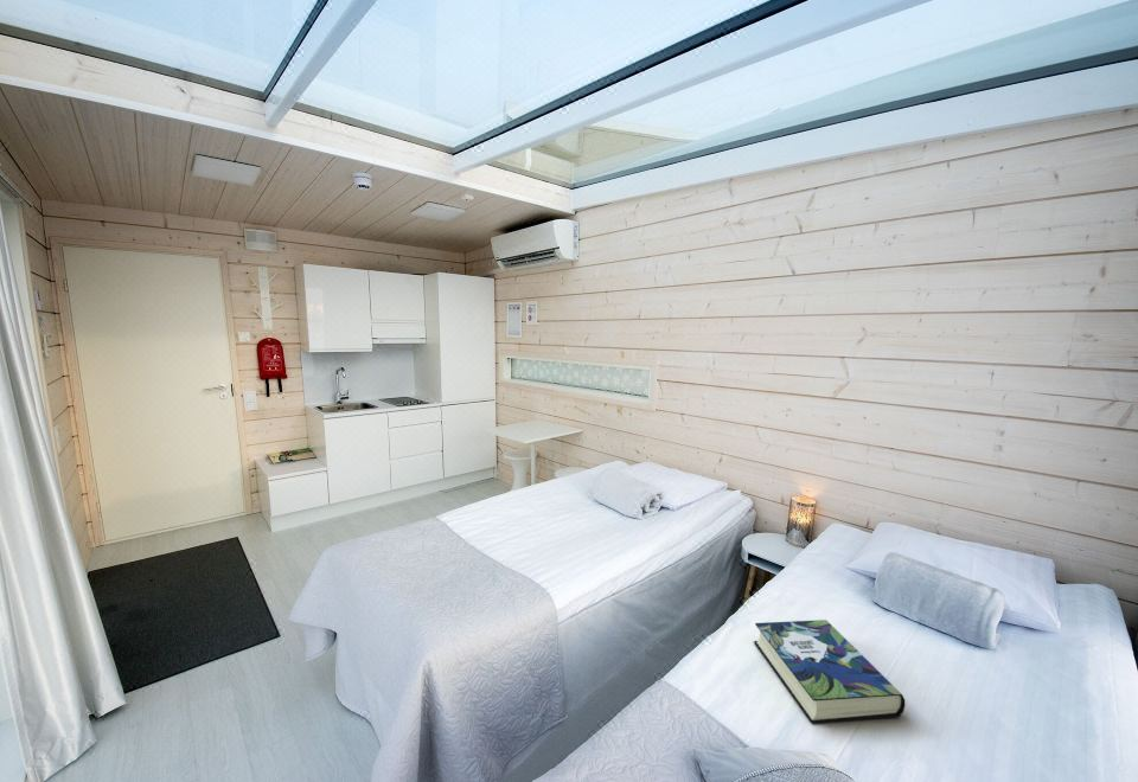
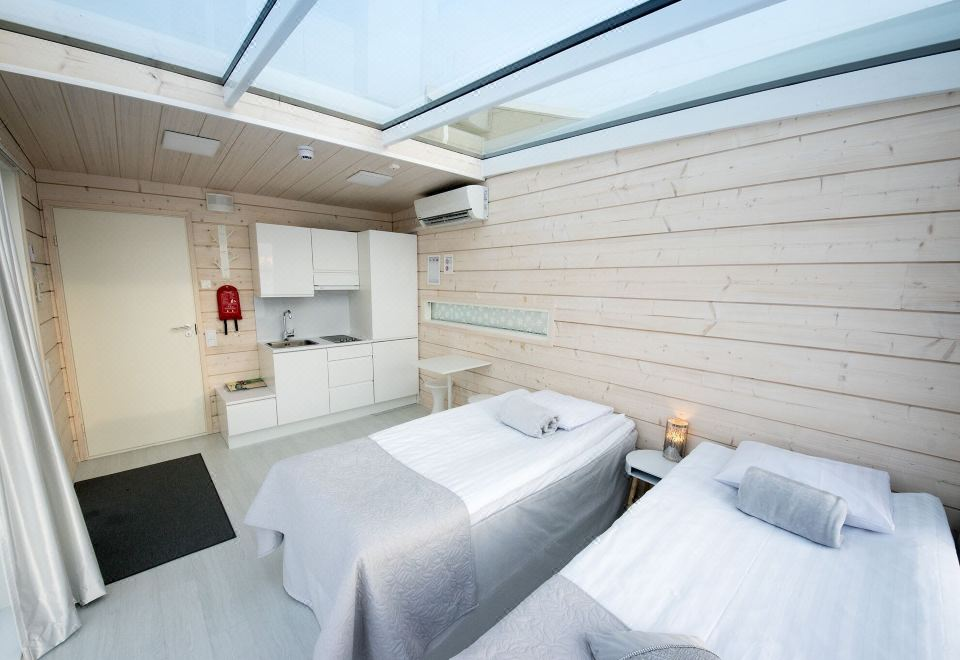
- book [753,618,906,724]
